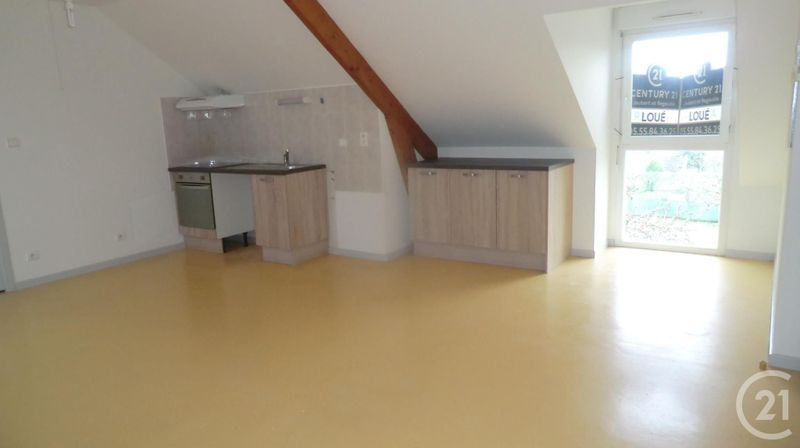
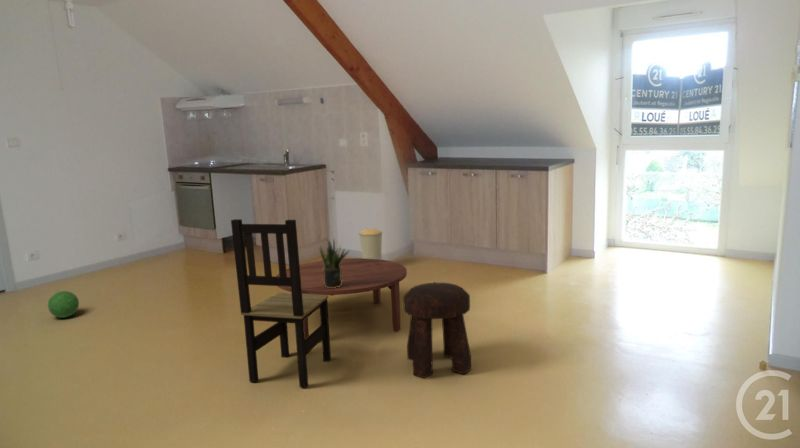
+ trash can [358,227,383,260]
+ decorative ball [47,290,80,319]
+ stool [402,282,472,379]
+ potted plant [319,238,351,288]
+ coffee table [275,257,408,339]
+ dining chair [230,218,332,388]
